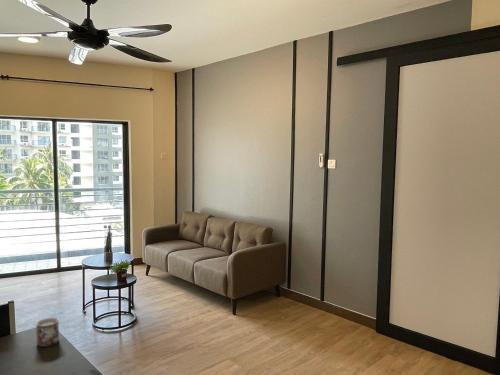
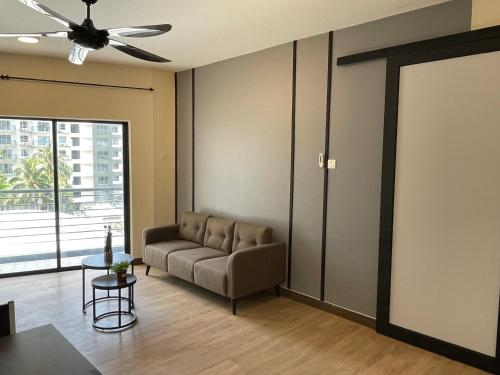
- mug [35,317,60,348]
